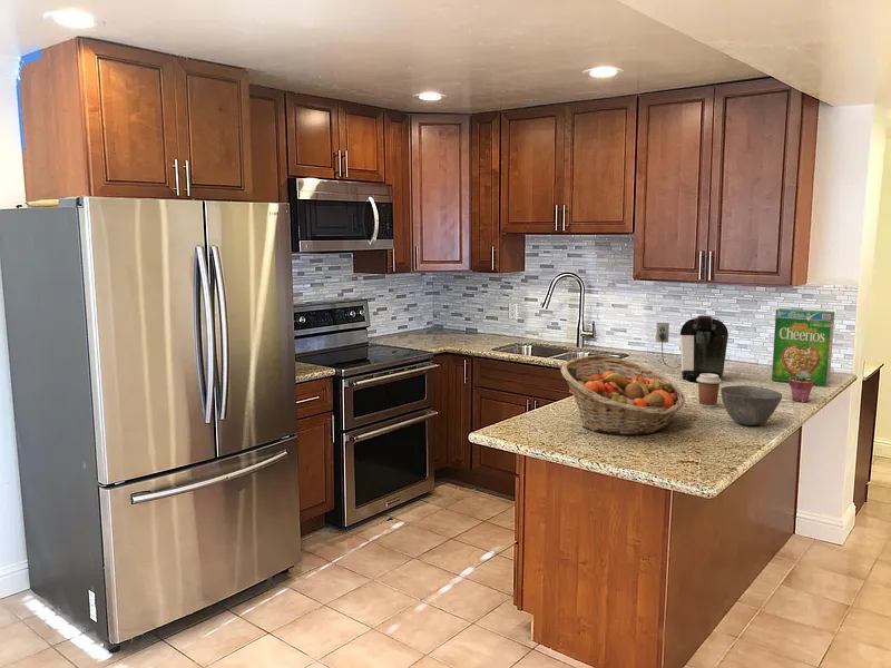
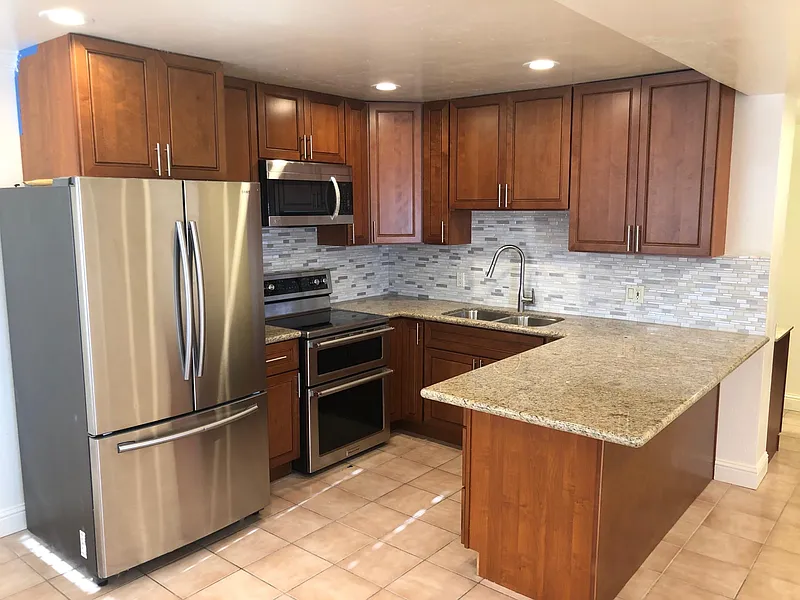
- fruit basket [560,354,686,436]
- coffee maker [655,314,730,383]
- cereal box [771,307,835,387]
- potted succulent [789,371,815,403]
- bowl [719,384,783,426]
- coffee cup [696,373,723,409]
